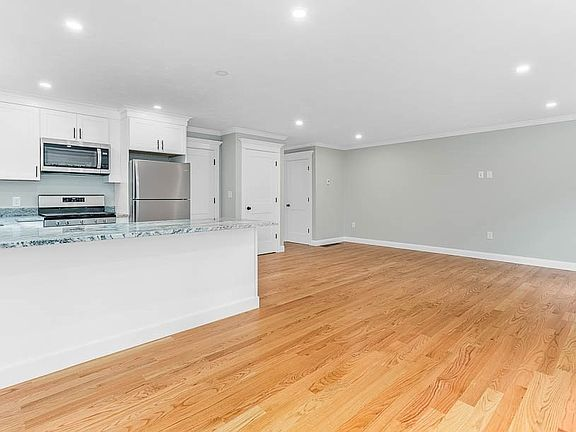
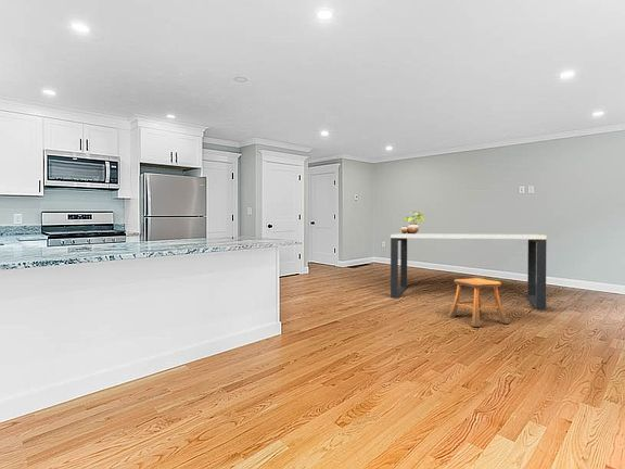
+ stool [446,277,510,328]
+ potted plant [400,211,425,234]
+ dining table [390,232,548,310]
